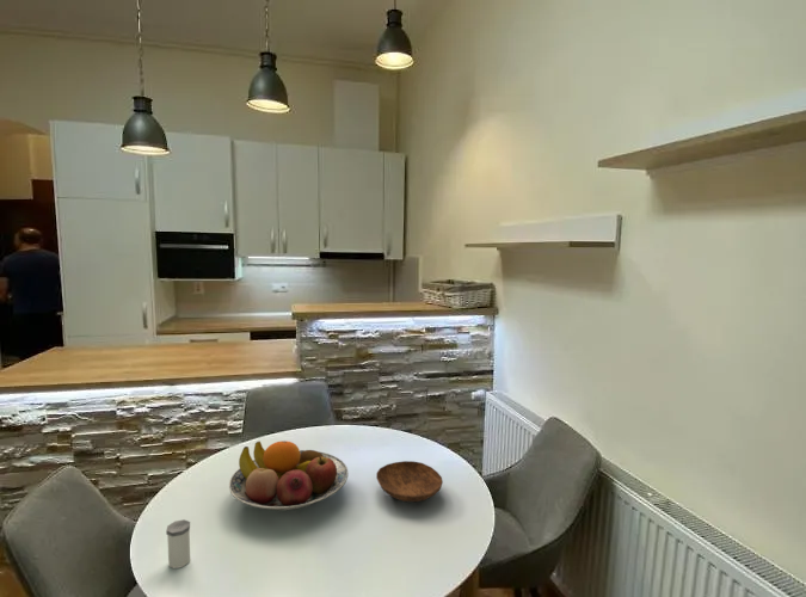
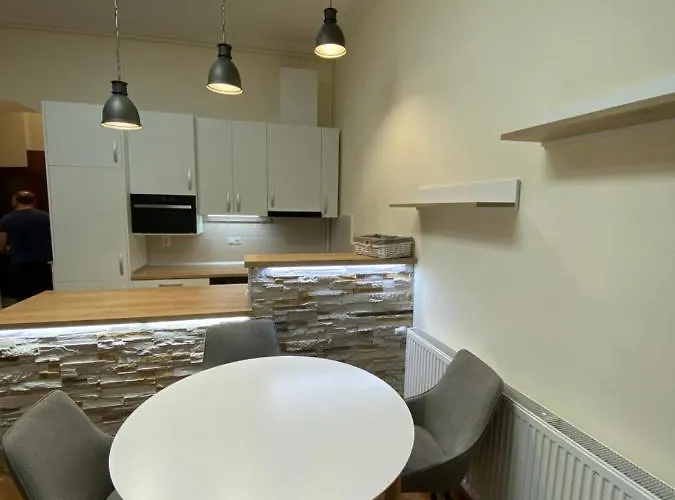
- fruit bowl [228,439,350,511]
- bowl [375,460,444,503]
- salt shaker [165,518,191,570]
